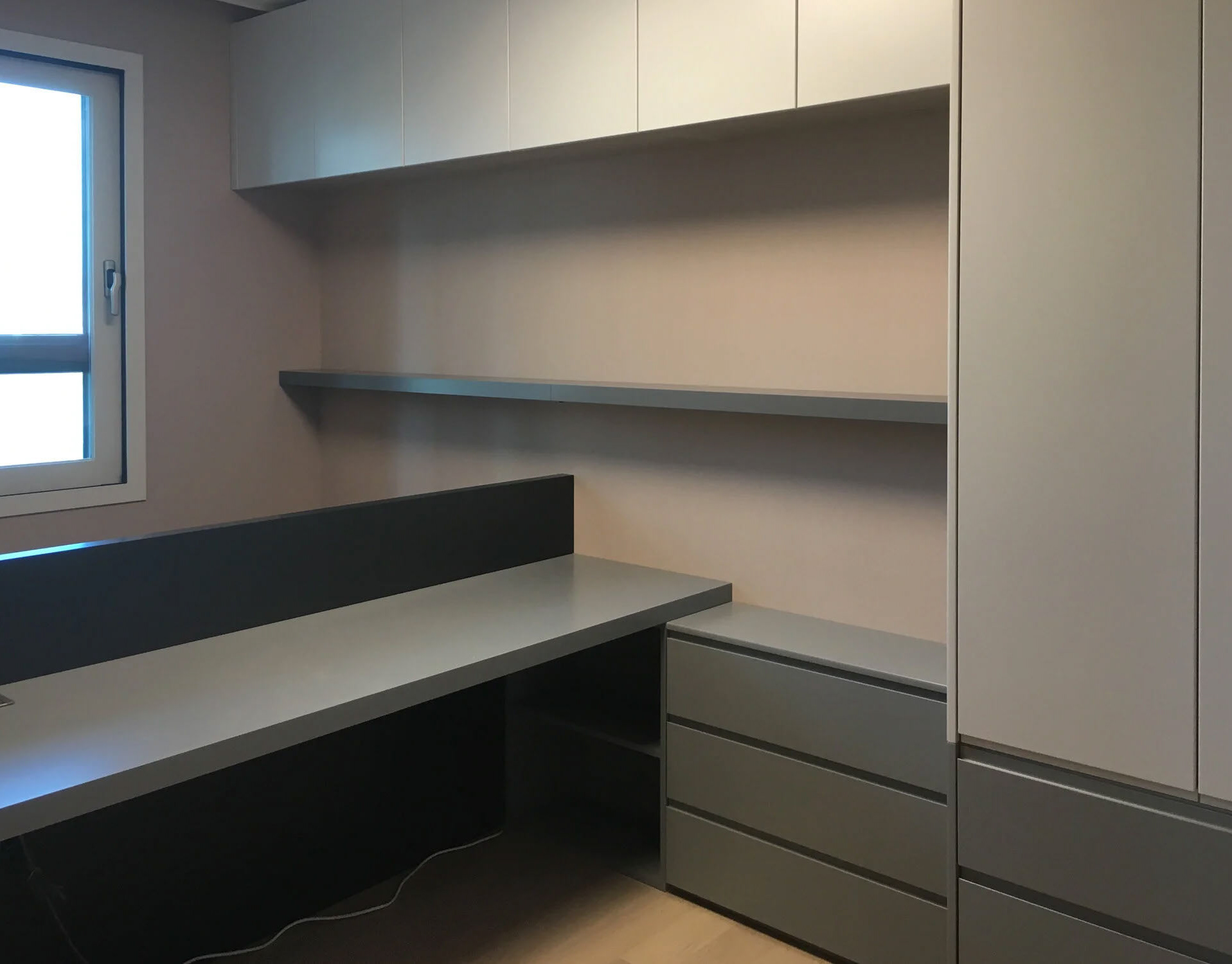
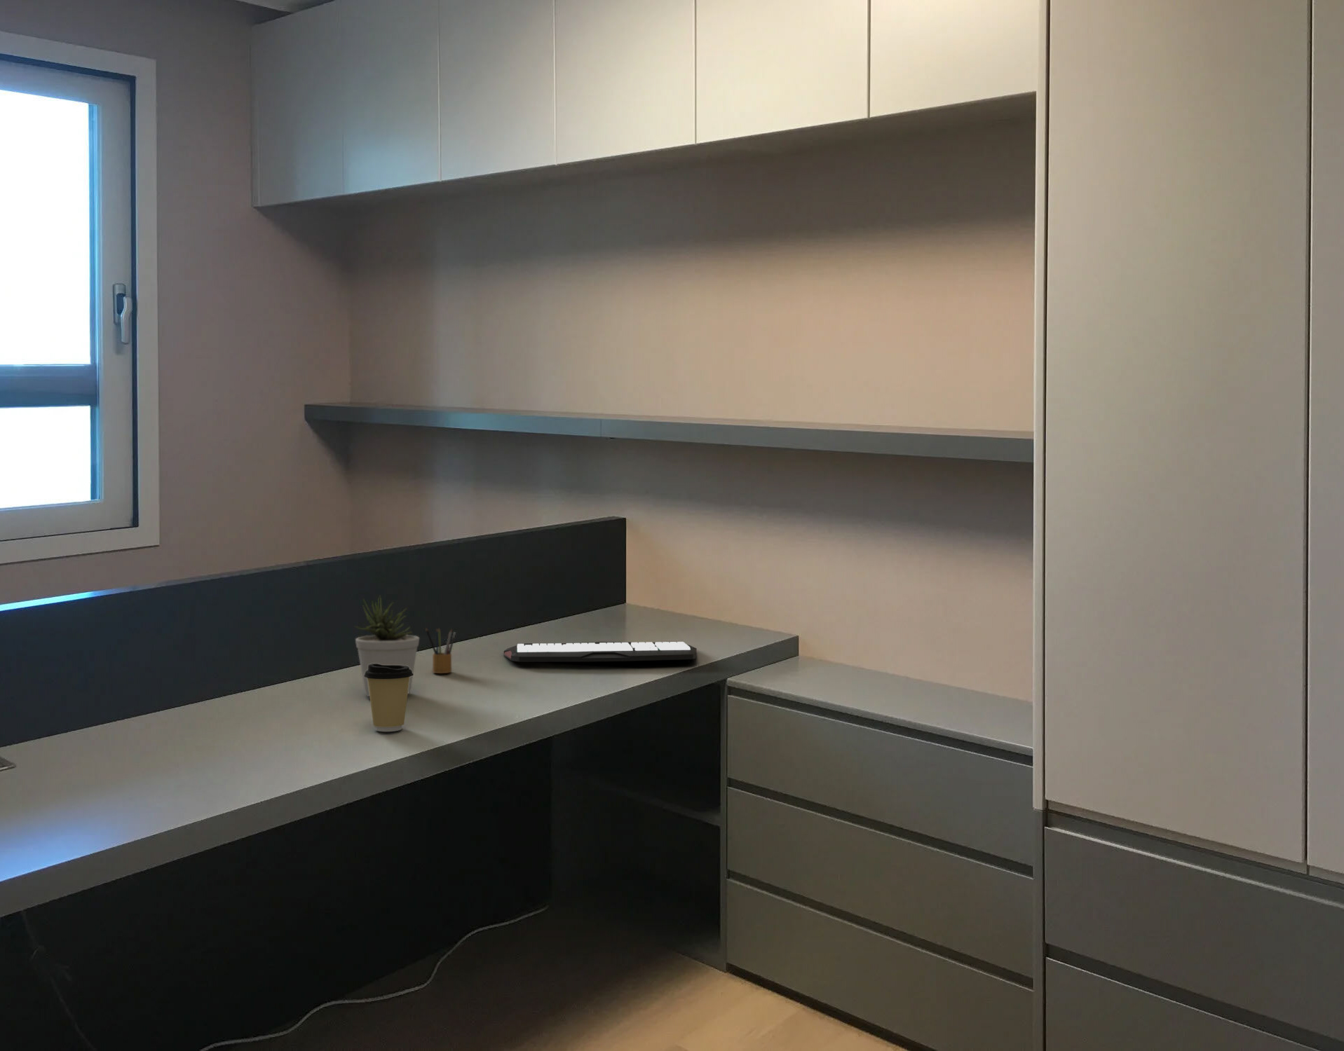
+ pencil box [424,627,456,674]
+ coffee cup [364,664,415,733]
+ keyboard [503,641,697,663]
+ potted plant [353,595,420,697]
